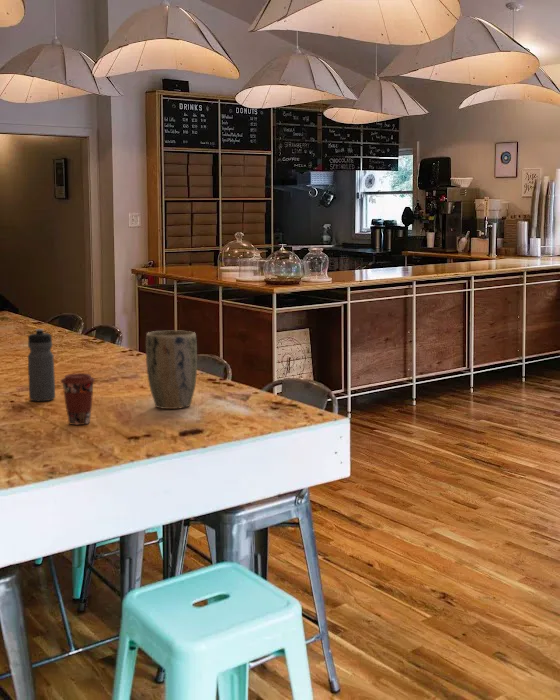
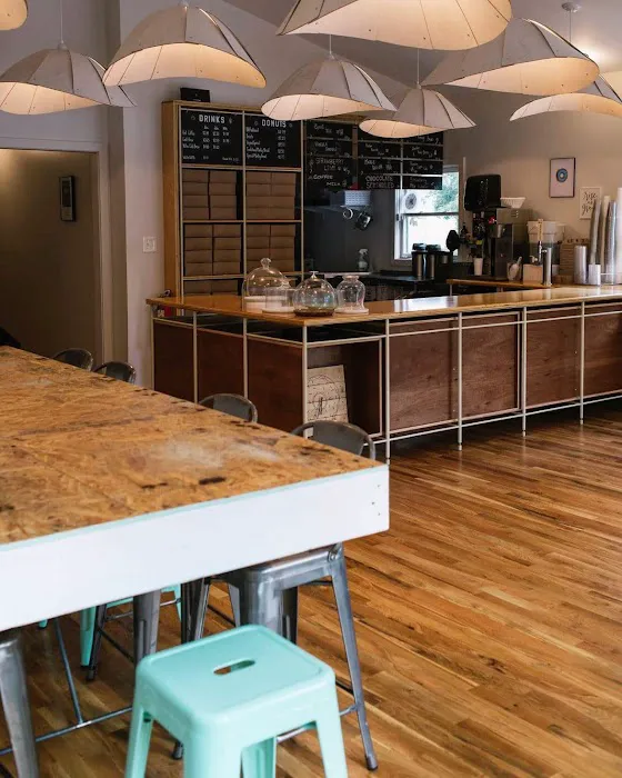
- coffee cup [60,372,96,426]
- plant pot [145,329,198,410]
- water bottle [27,328,56,402]
